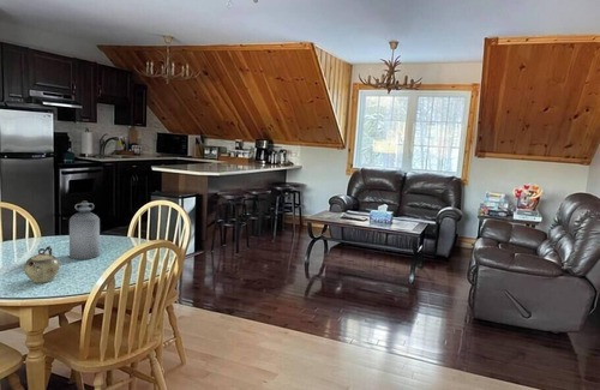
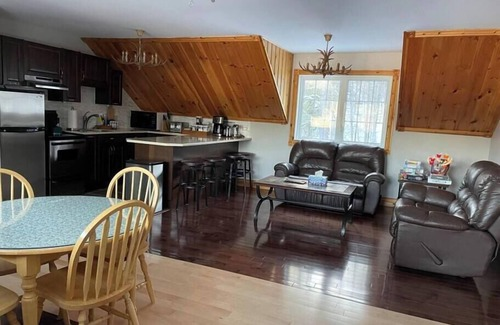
- bottle [68,200,101,260]
- teapot [23,245,61,284]
